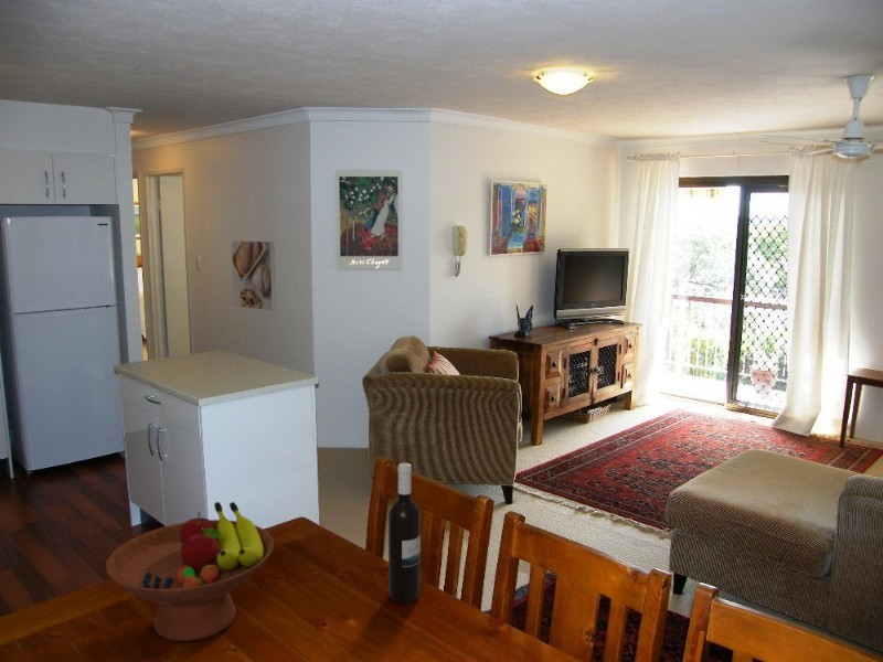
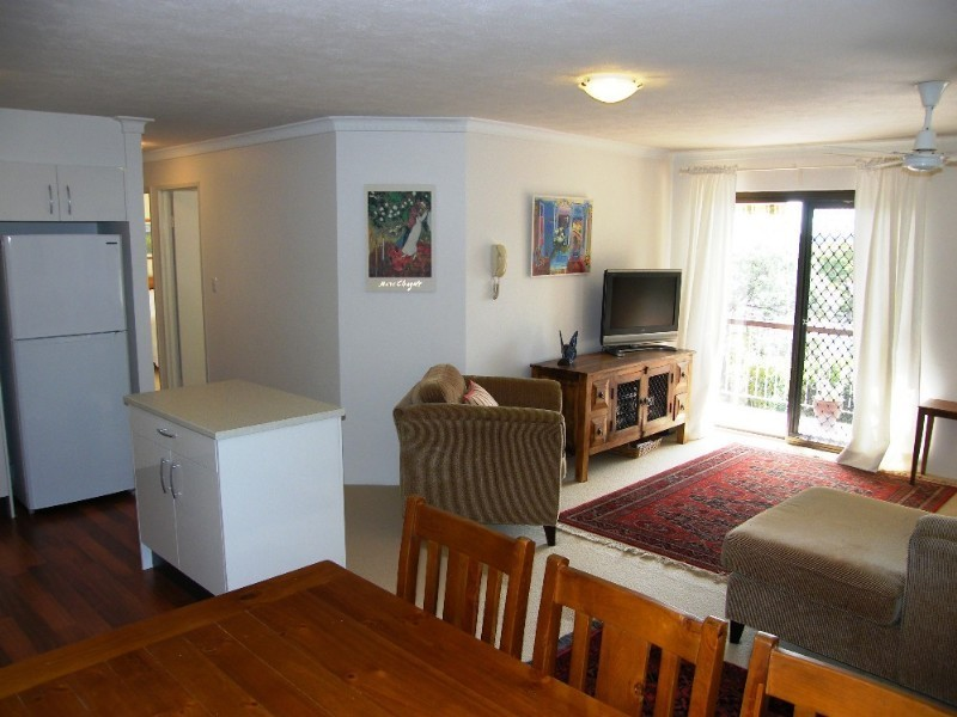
- wine bottle [387,462,422,604]
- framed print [231,239,277,312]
- fruit bowl [105,501,275,642]
